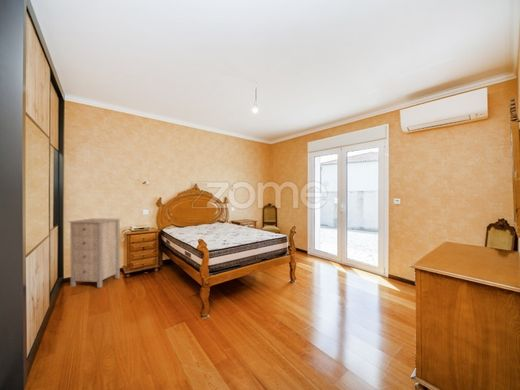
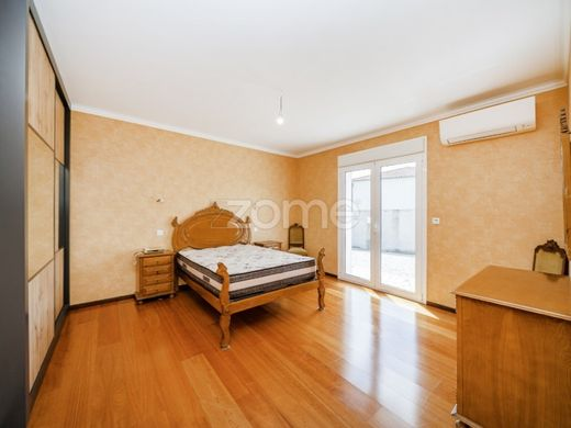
- storage cabinet [67,218,121,289]
